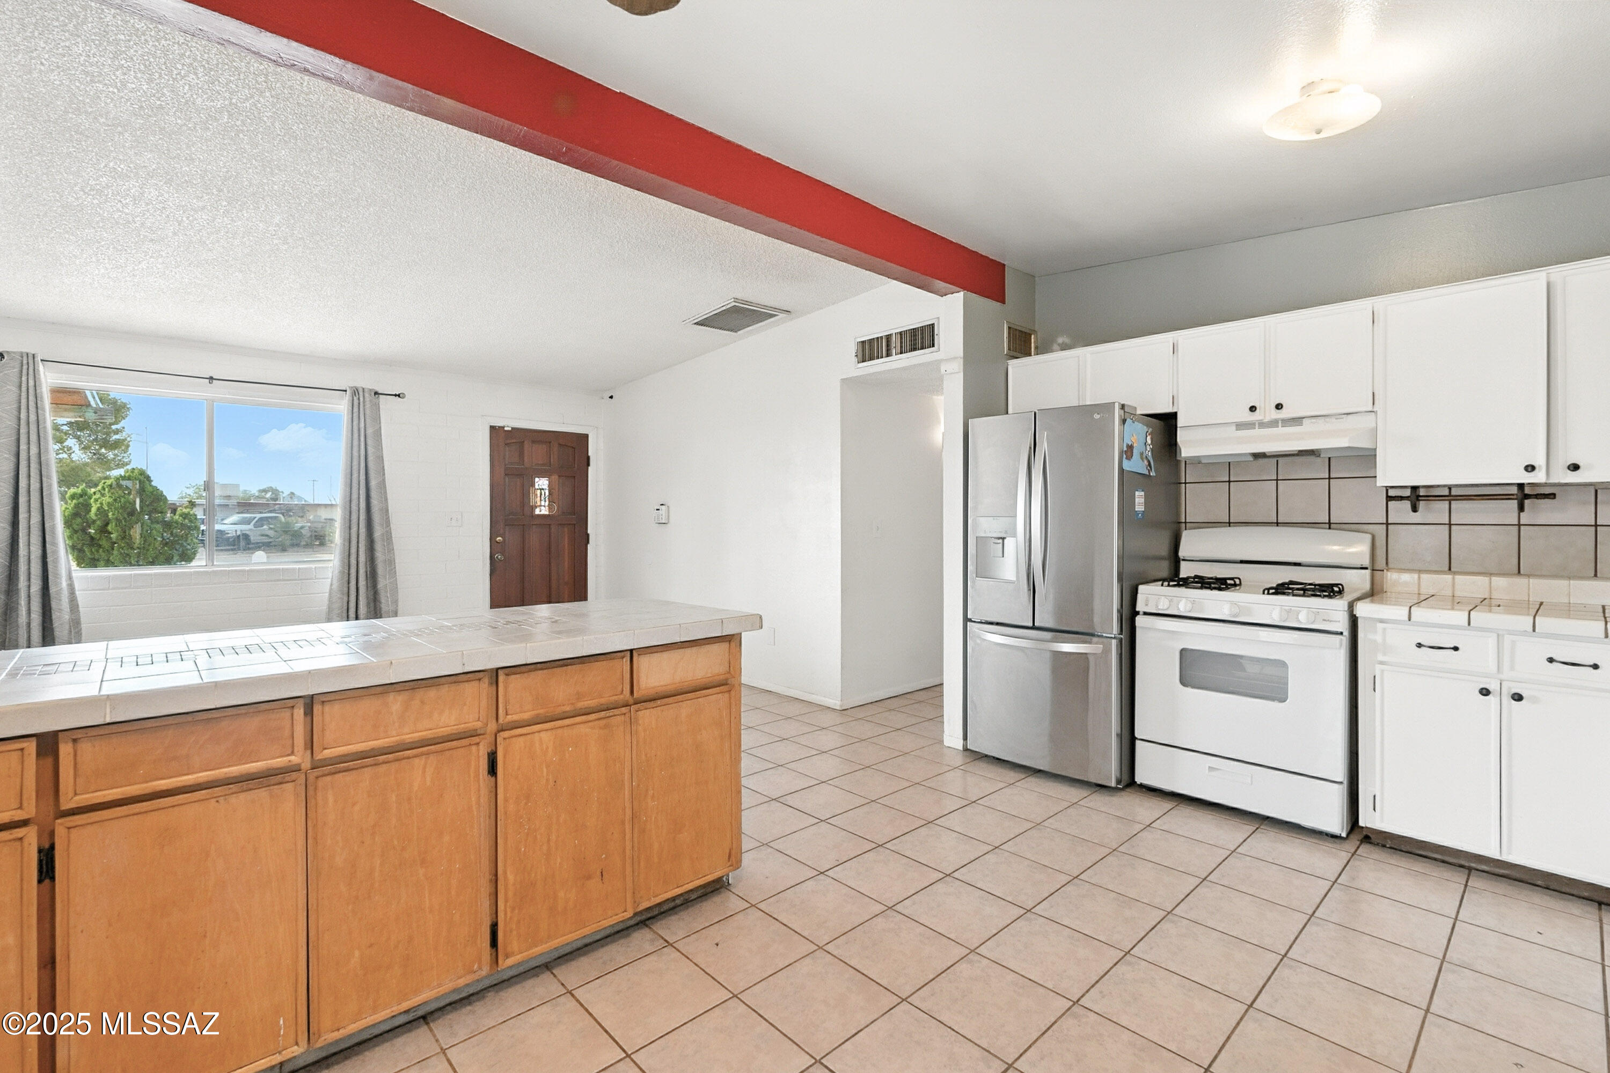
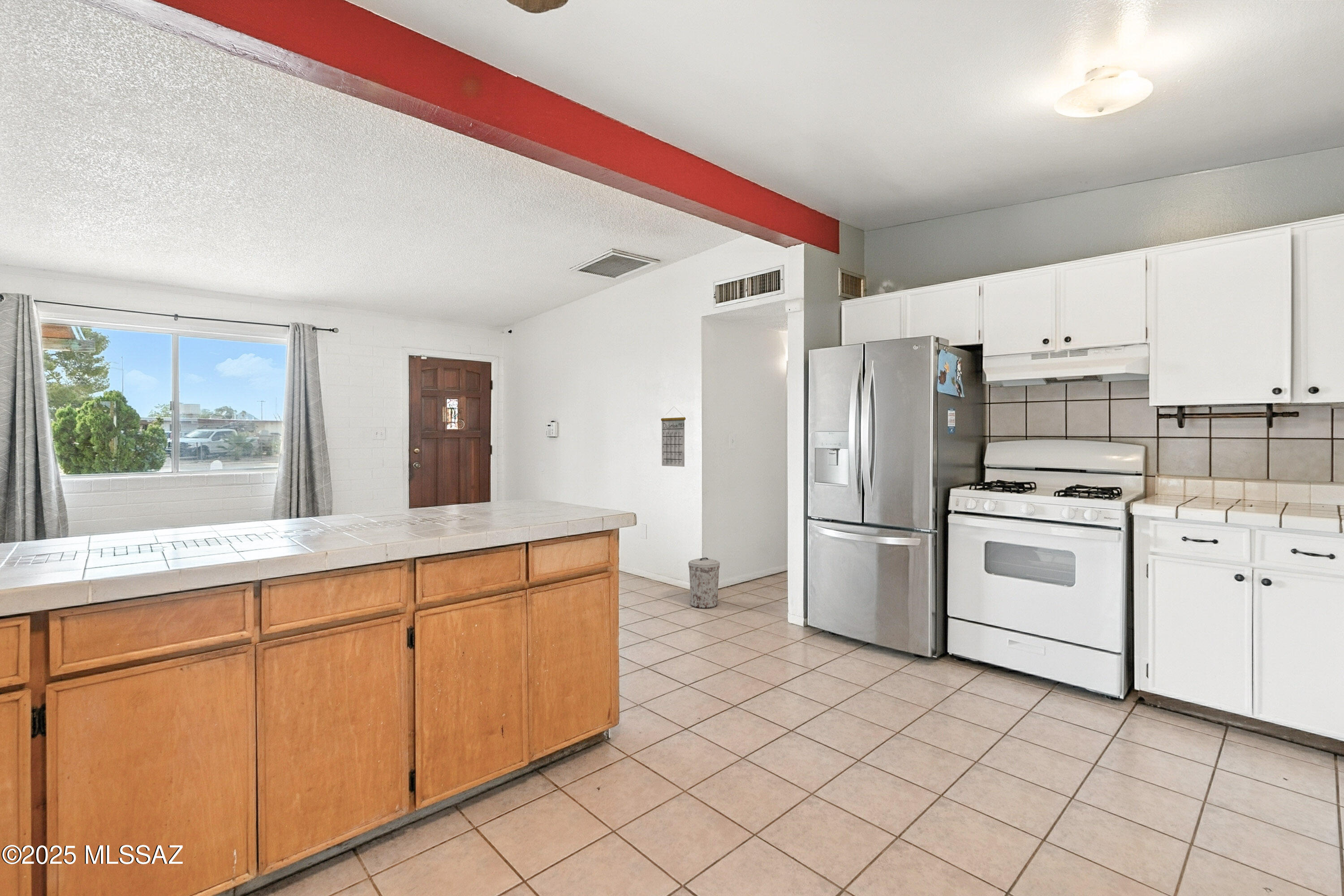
+ trash can [688,557,720,608]
+ calendar [660,406,686,467]
